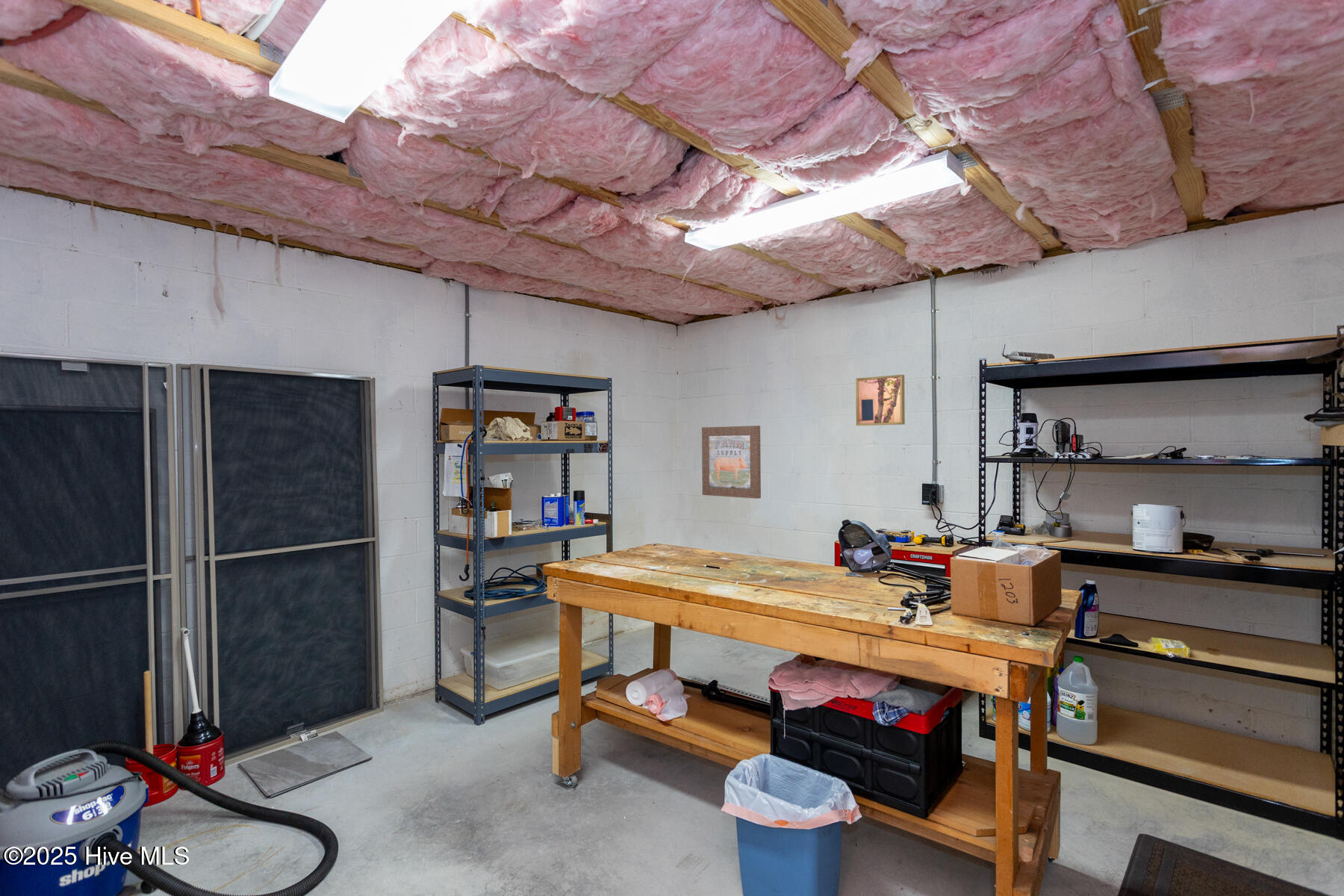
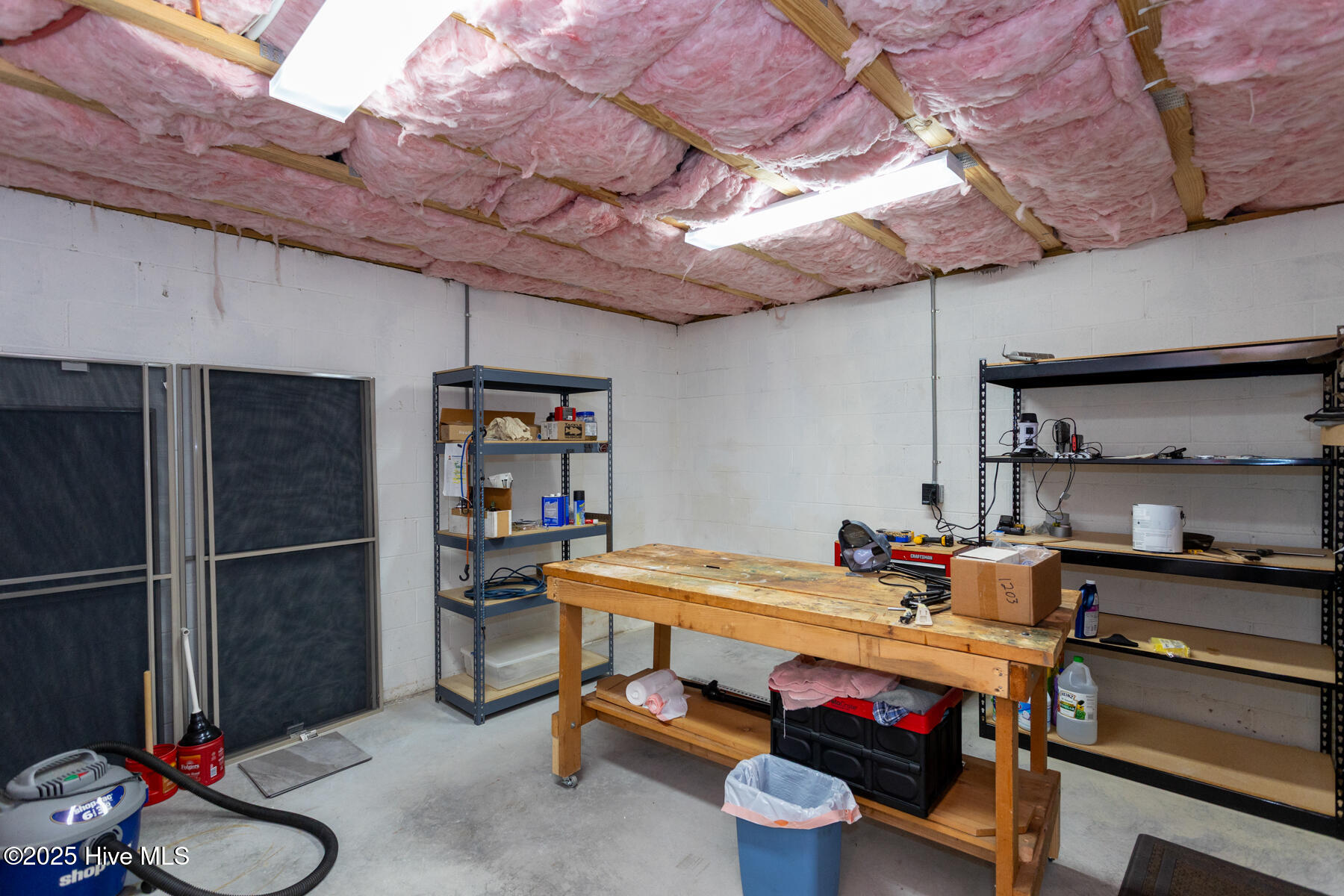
- wall art [855,374,906,426]
- wall art [701,425,762,500]
